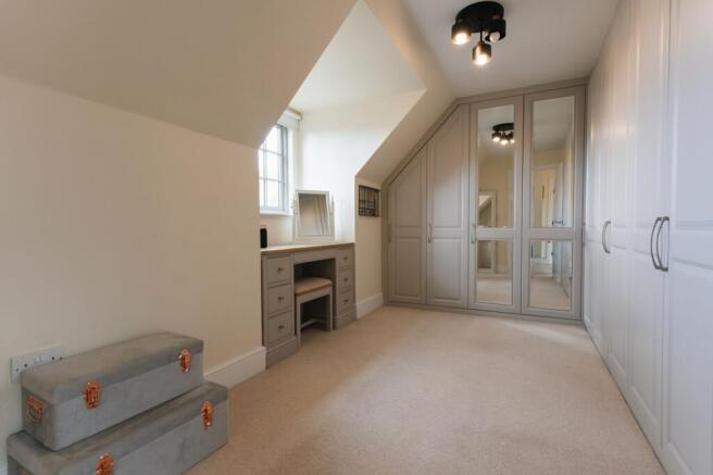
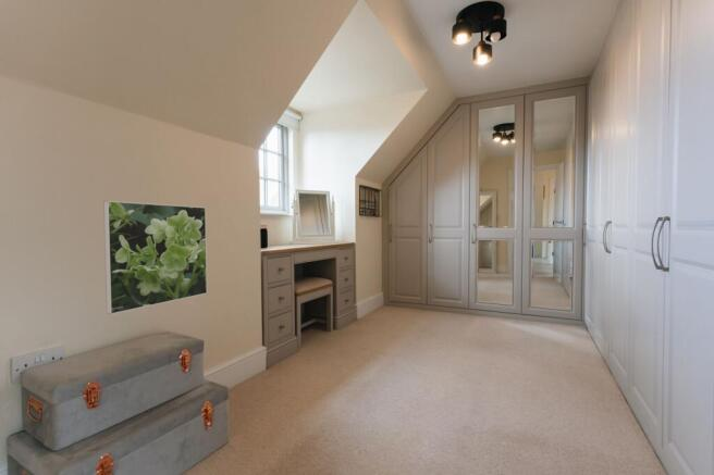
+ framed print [102,200,208,315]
